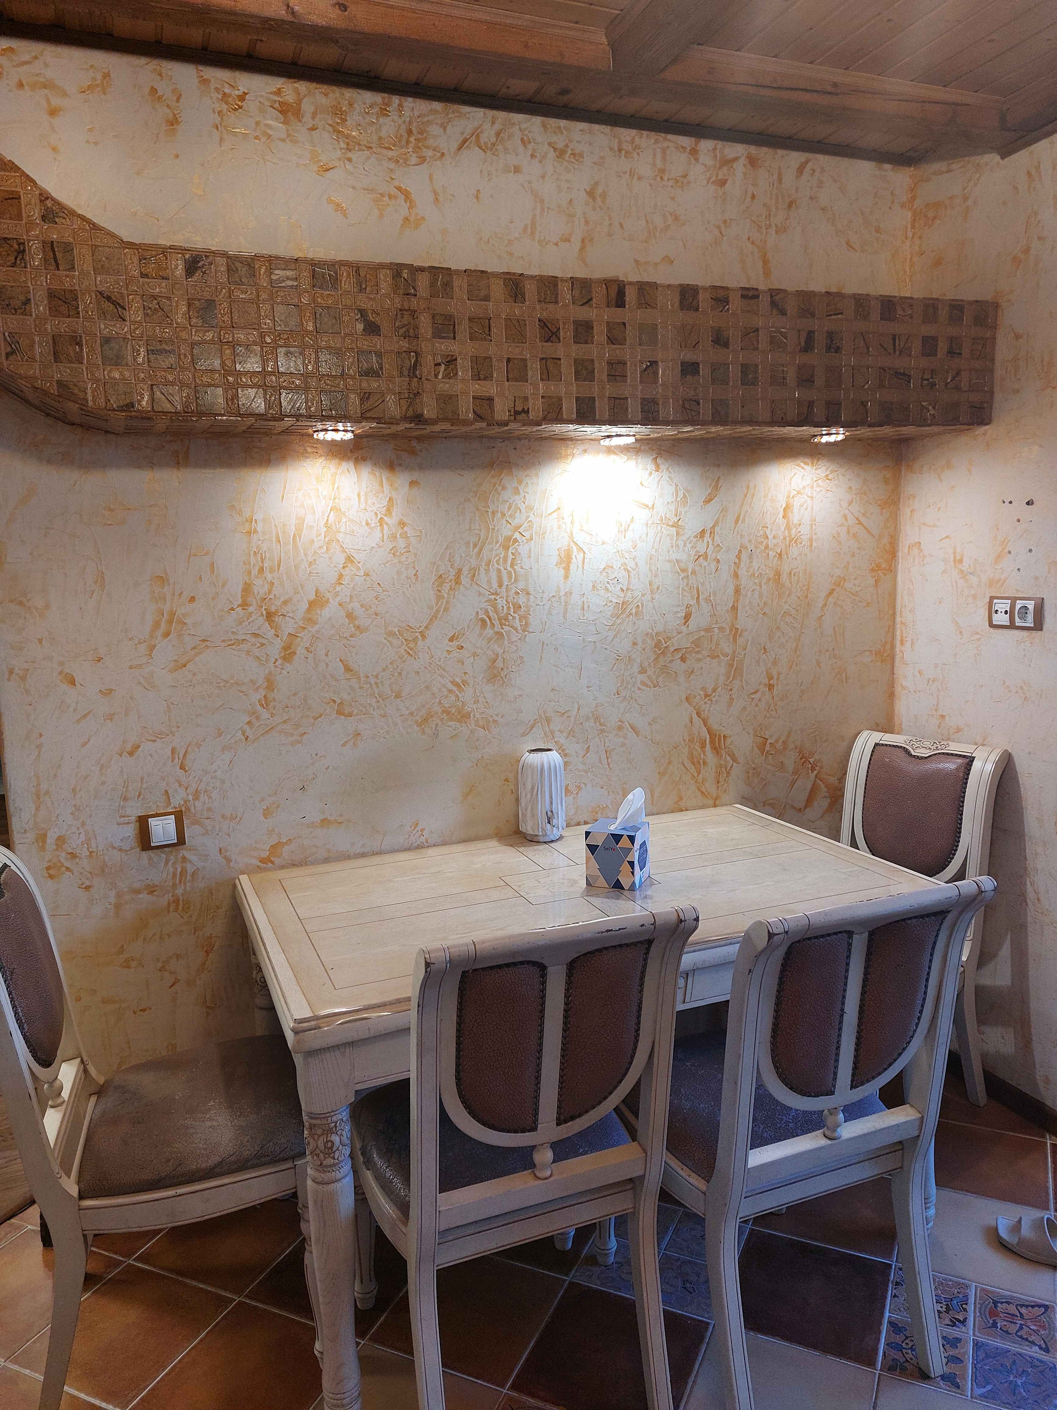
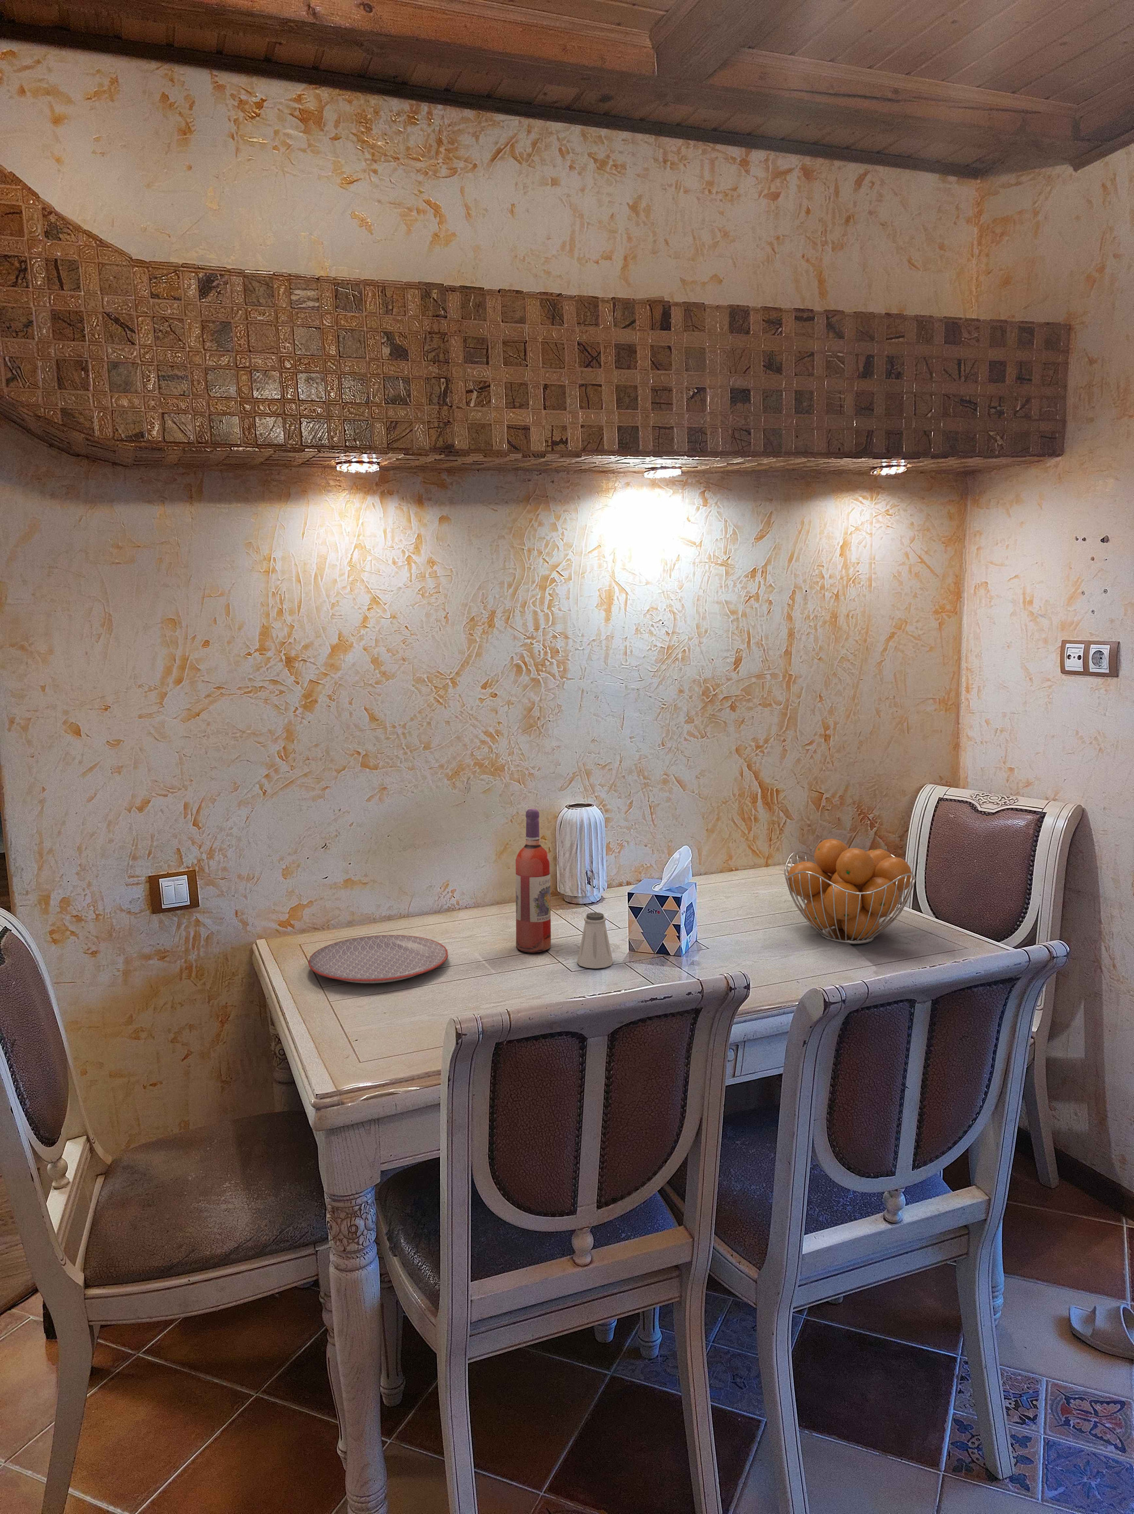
+ wine bottle [515,808,552,954]
+ fruit basket [784,838,916,944]
+ plate [307,935,449,984]
+ saltshaker [577,912,613,969]
